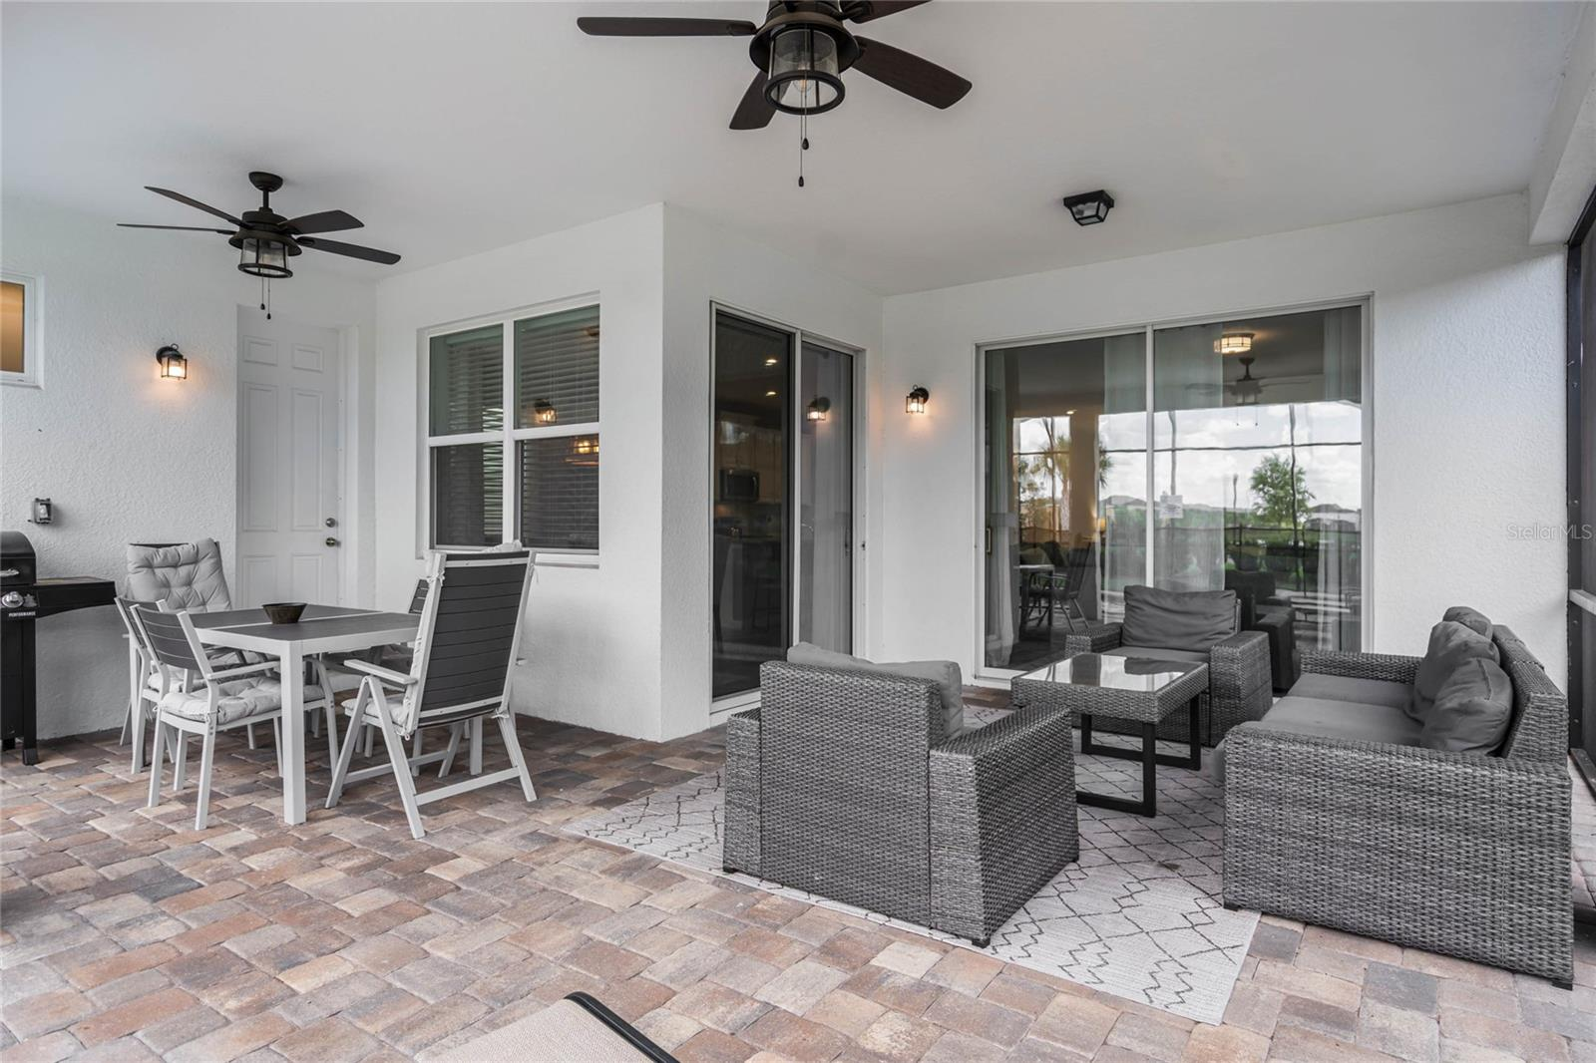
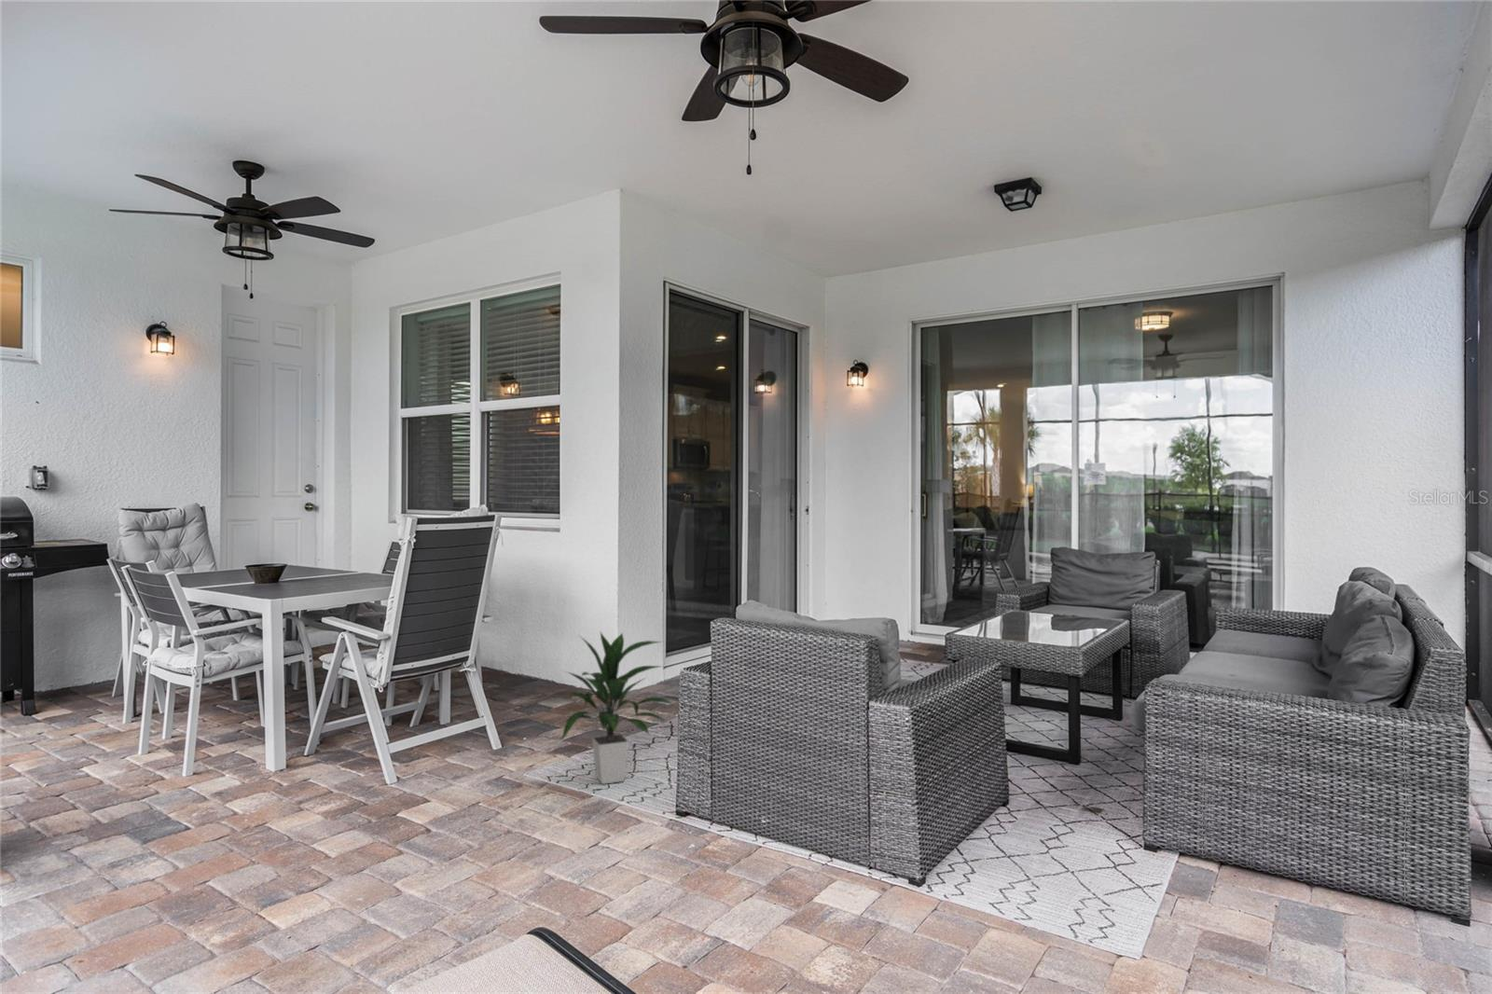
+ indoor plant [559,629,676,785]
